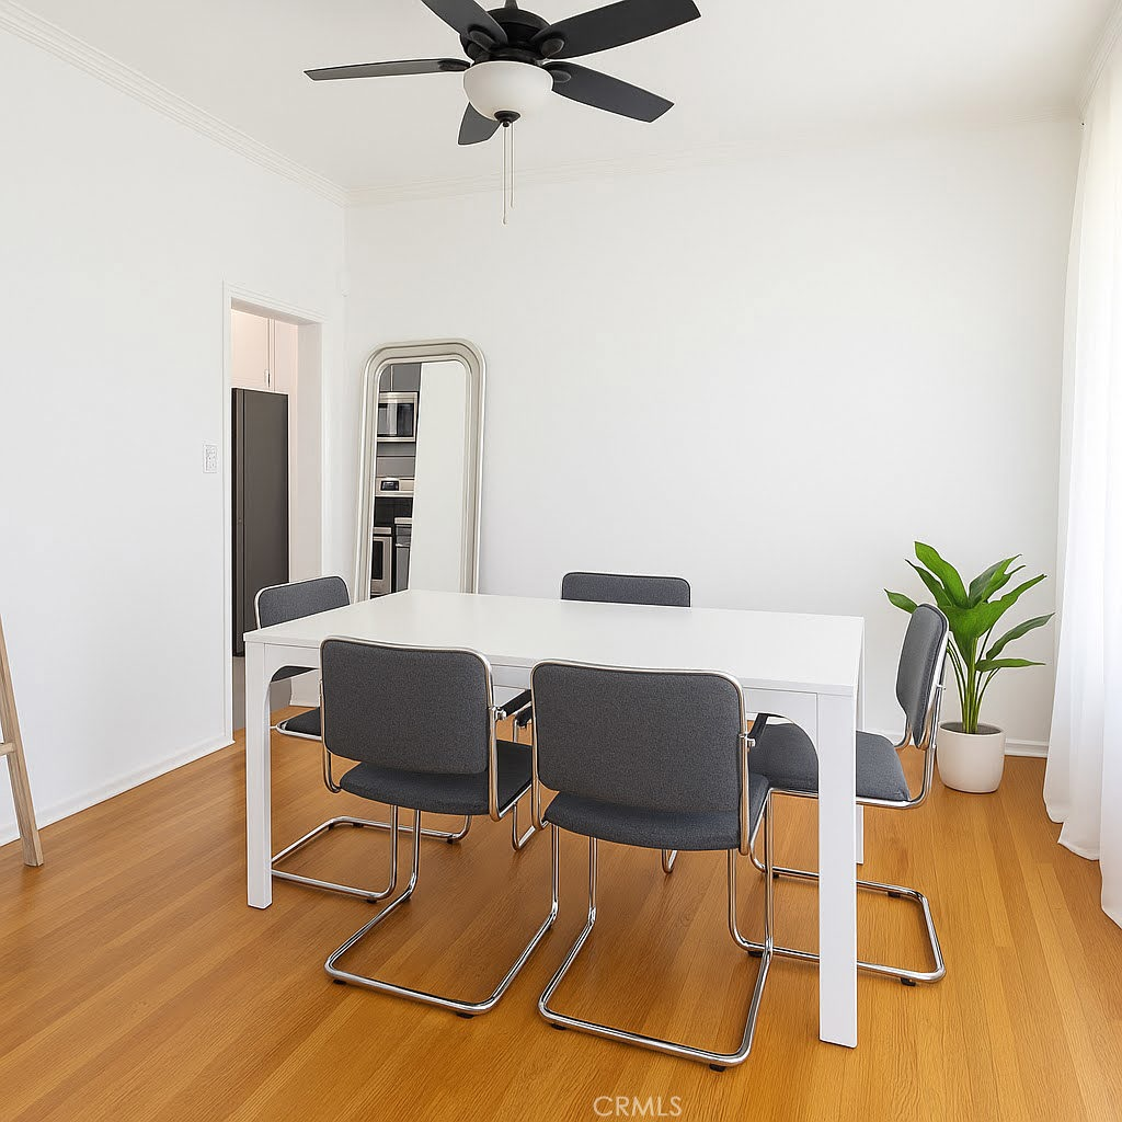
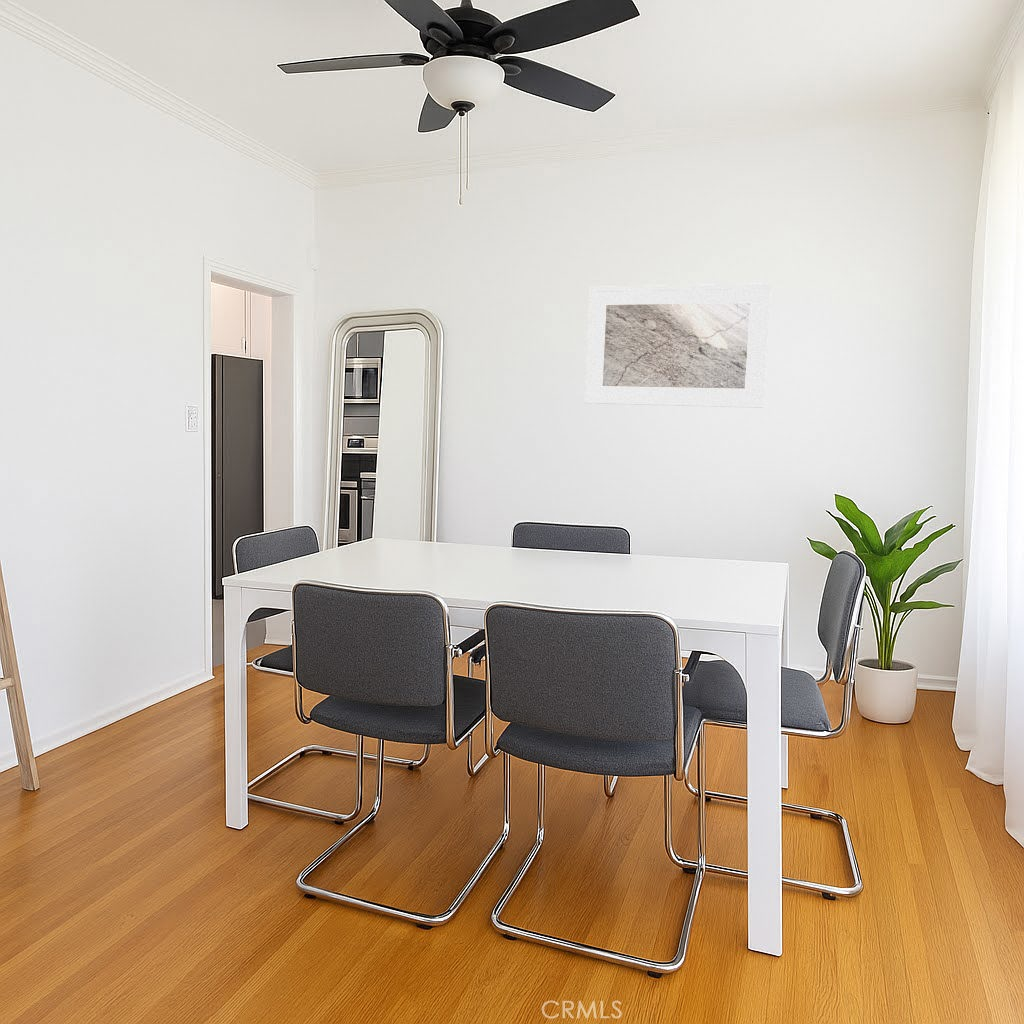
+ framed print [584,282,772,409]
